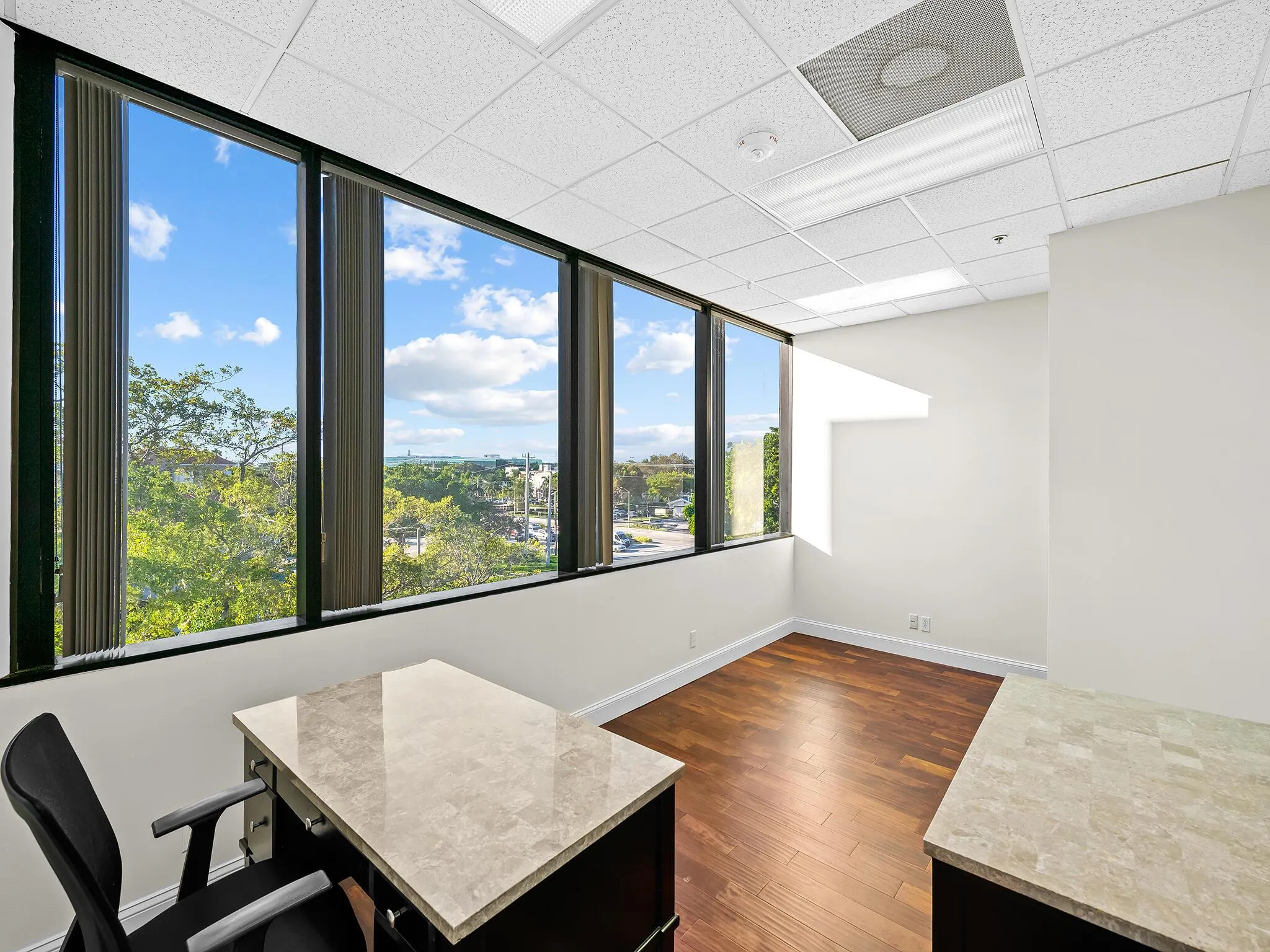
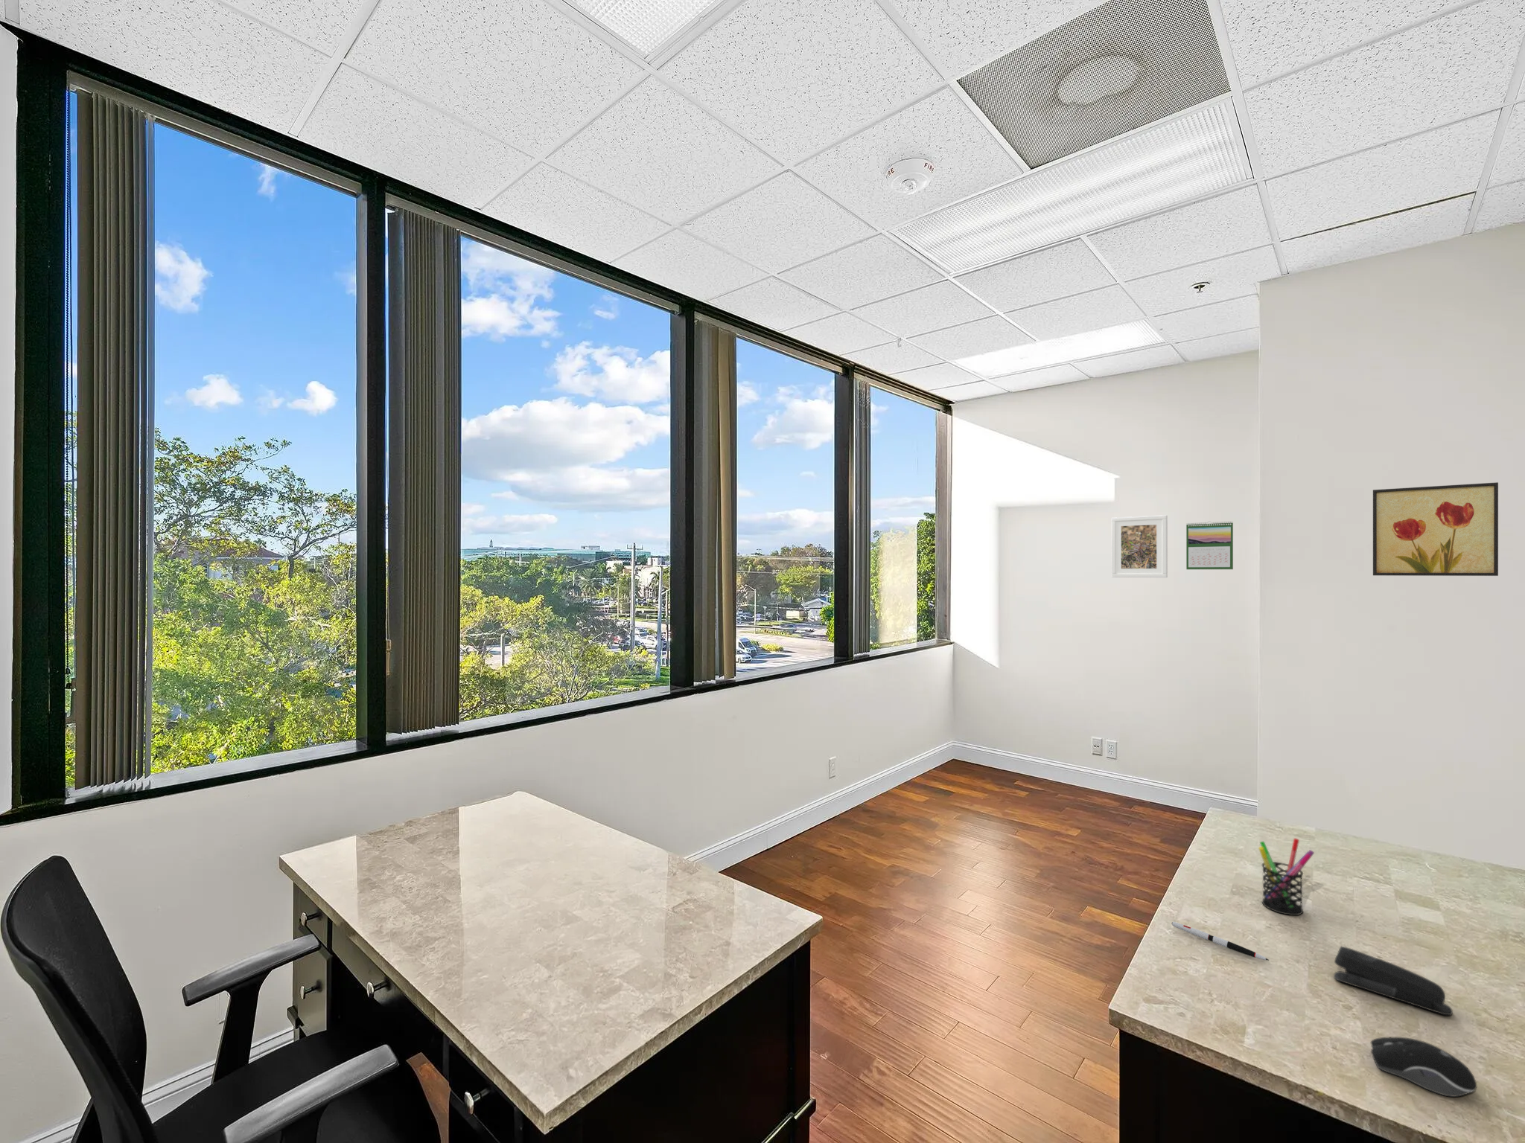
+ pen [1171,921,1269,962]
+ computer mouse [1370,1036,1477,1097]
+ calendar [1185,521,1234,570]
+ pen holder [1257,837,1315,916]
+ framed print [1111,514,1168,579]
+ stapler [1333,946,1453,1016]
+ wall art [1372,481,1499,576]
